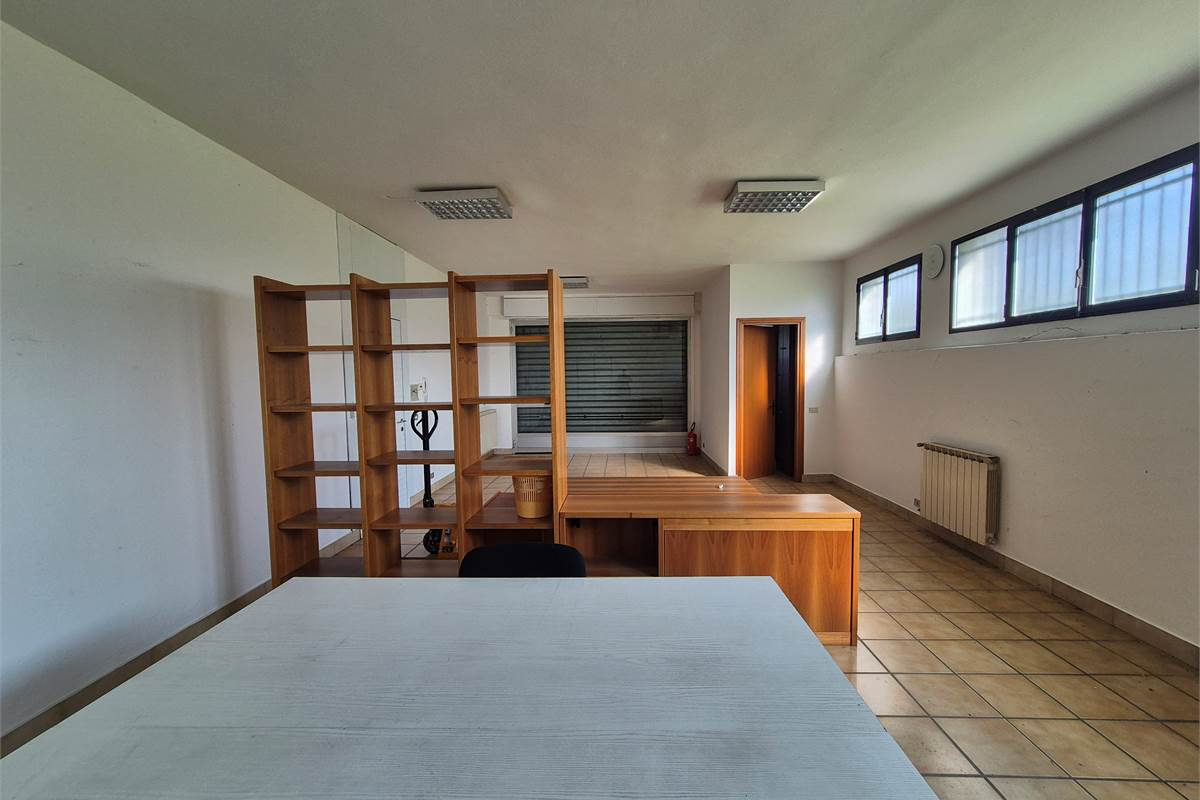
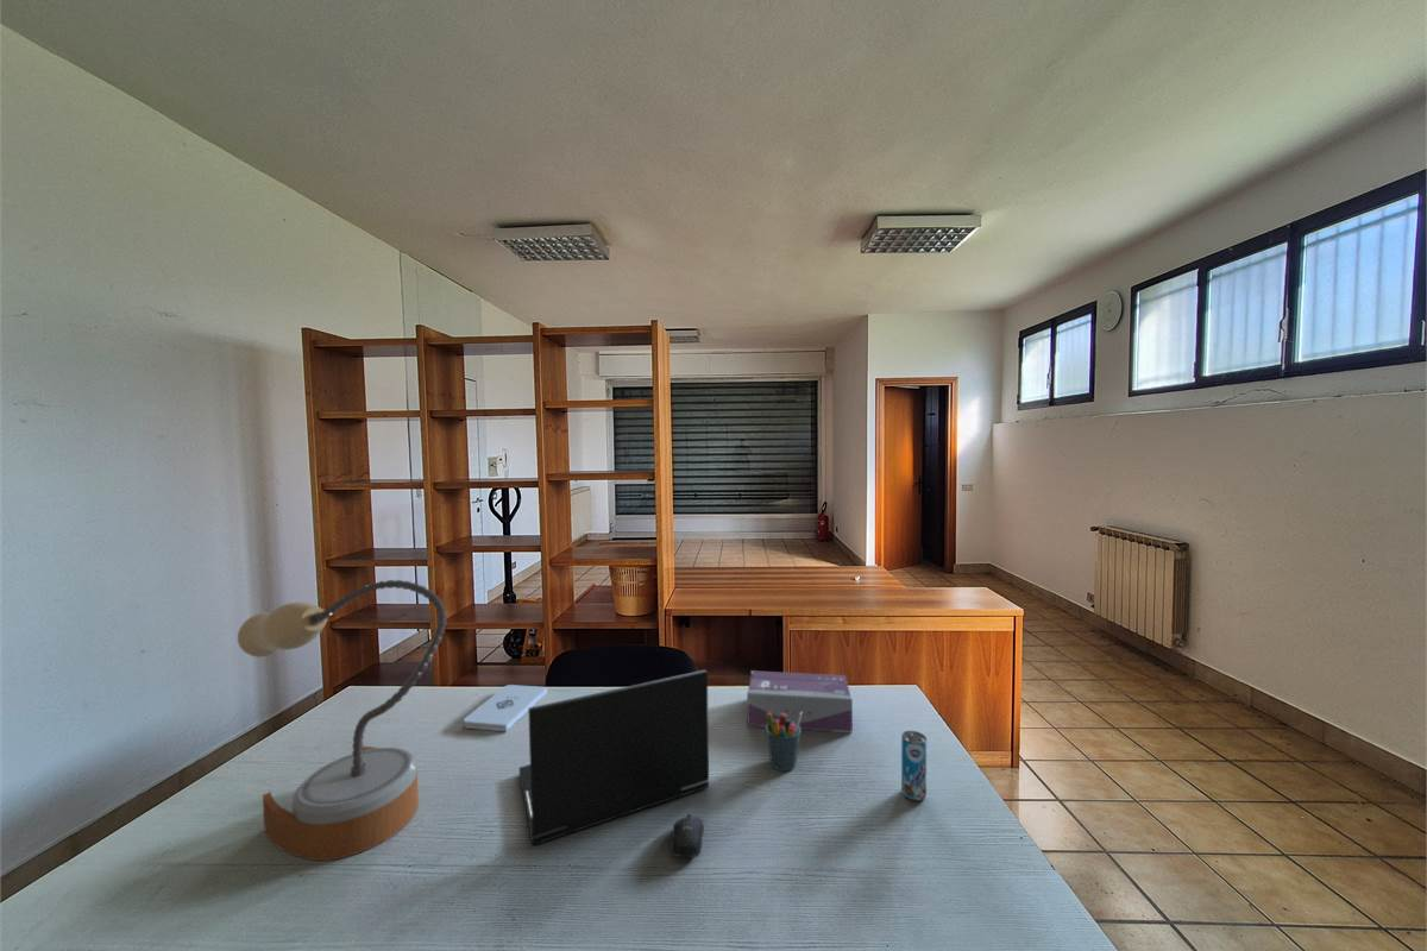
+ computer mouse [671,813,705,858]
+ beverage can [900,730,928,802]
+ table lamp [237,579,448,862]
+ laptop [518,668,710,846]
+ notepad [463,684,548,732]
+ pen holder [765,712,803,773]
+ tissue box [746,669,854,733]
